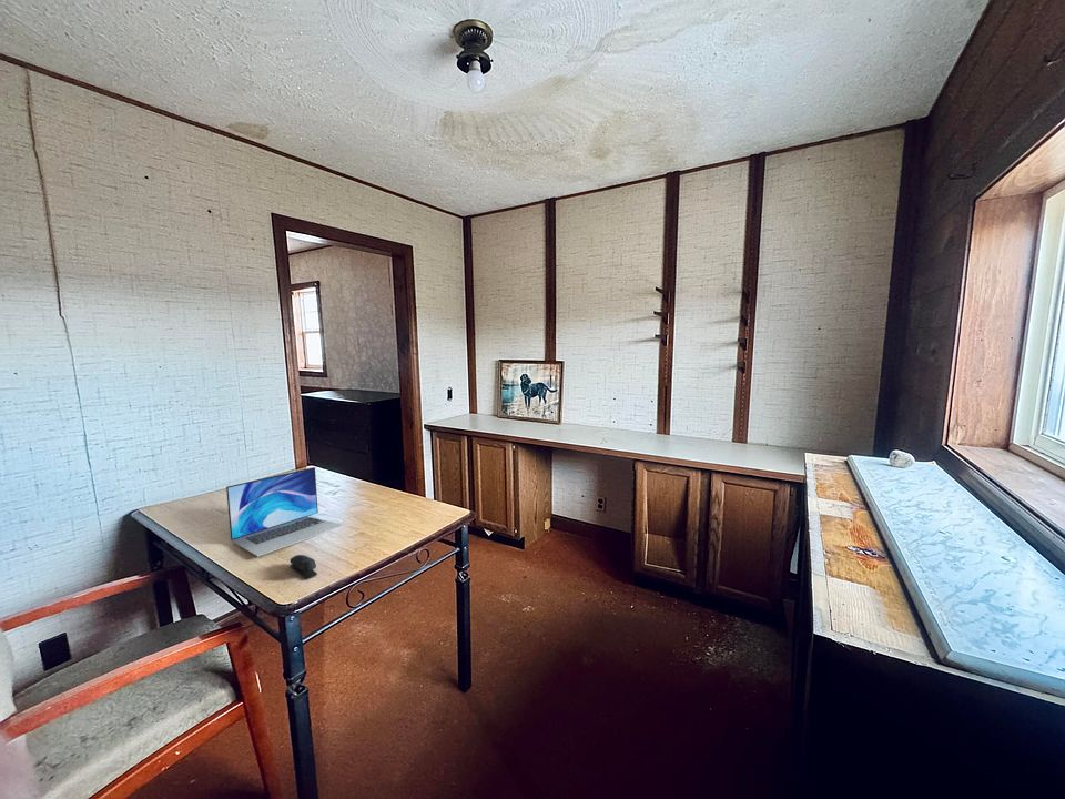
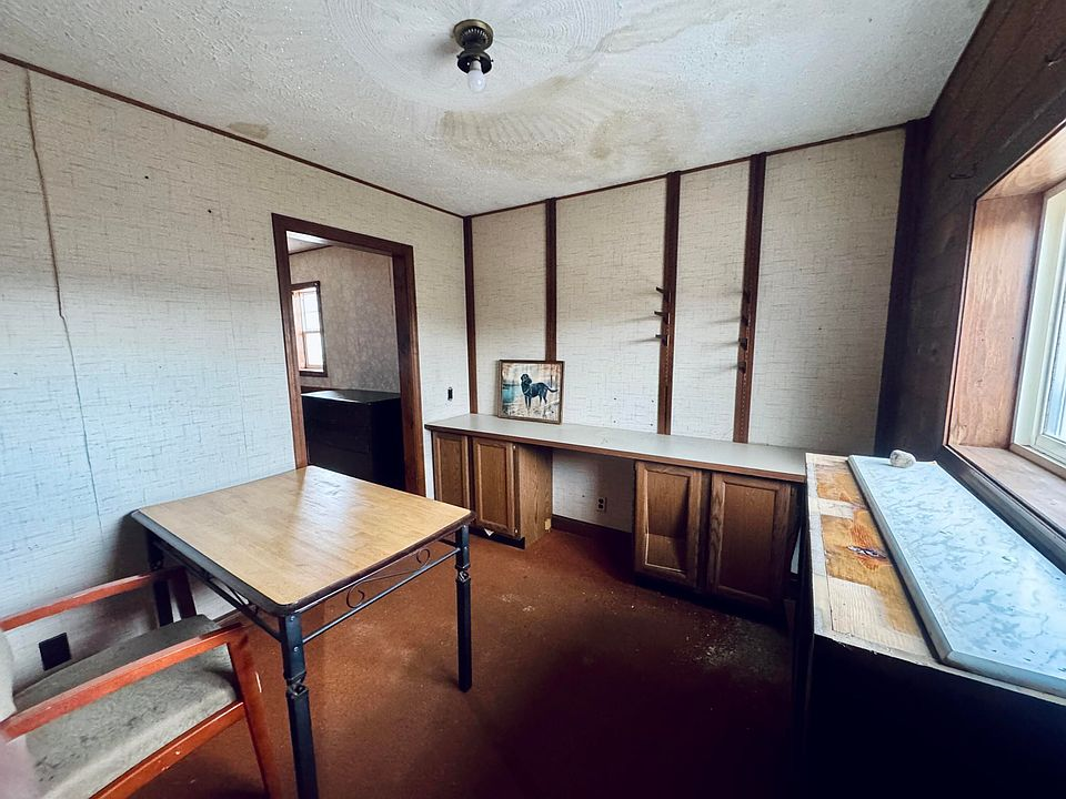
- stapler [290,554,318,579]
- laptop [225,466,344,558]
